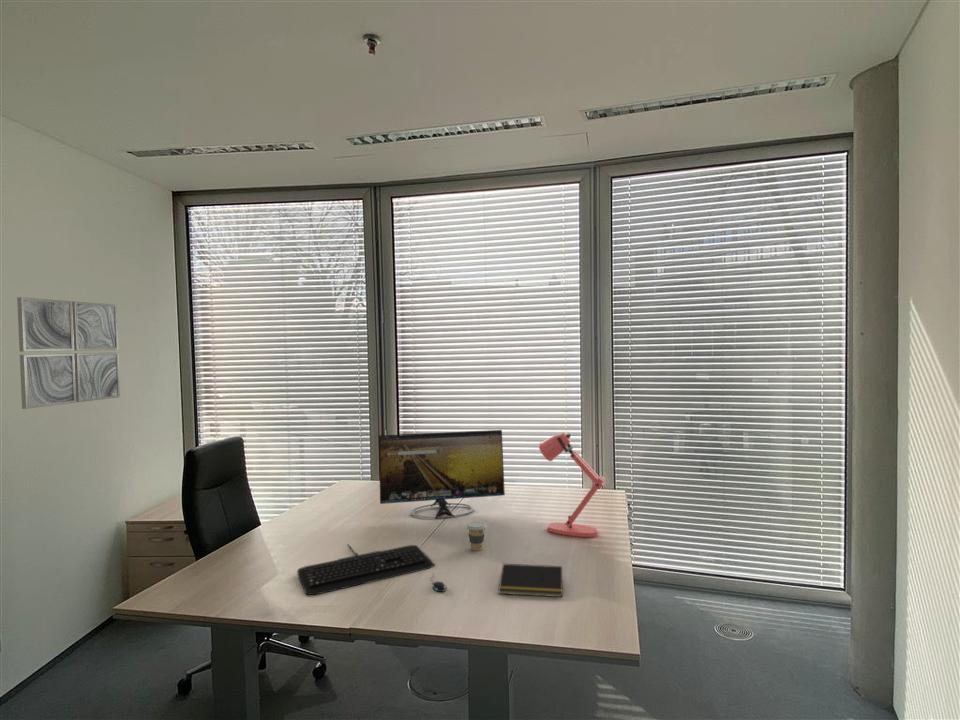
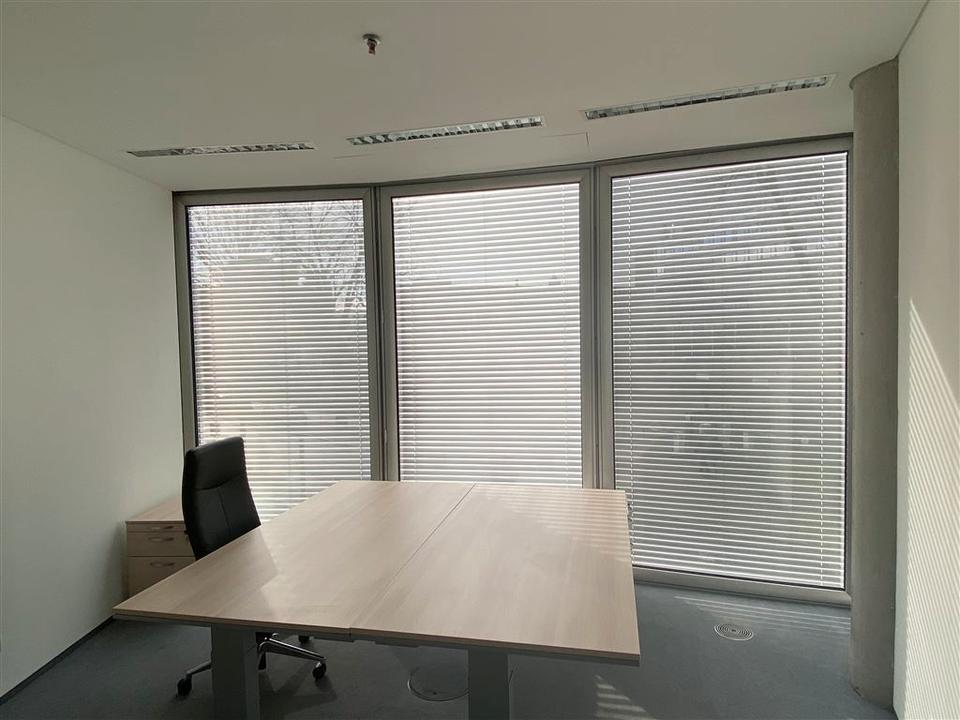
- notepad [498,563,564,598]
- mouse [429,573,447,593]
- keyboard [296,543,436,596]
- wall art [16,296,121,410]
- coffee cup [466,521,486,552]
- desk lamp [538,432,606,538]
- computer monitor [378,429,506,520]
